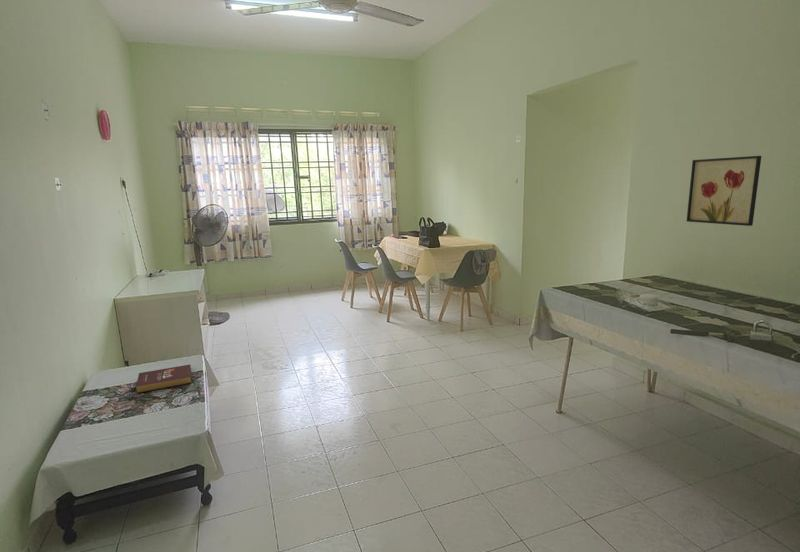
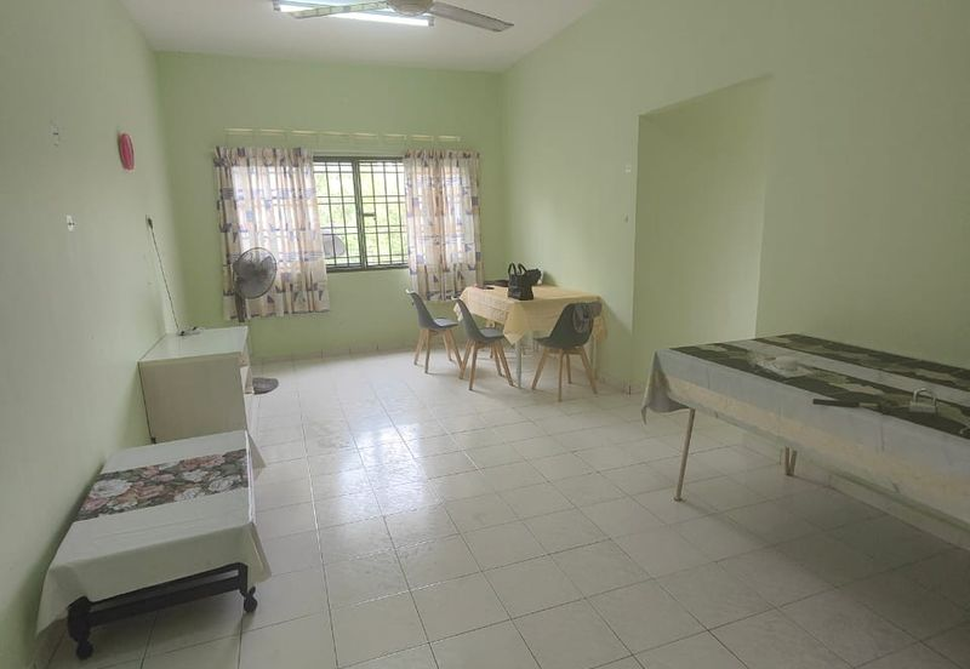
- wall art [686,155,762,227]
- book [135,364,193,394]
